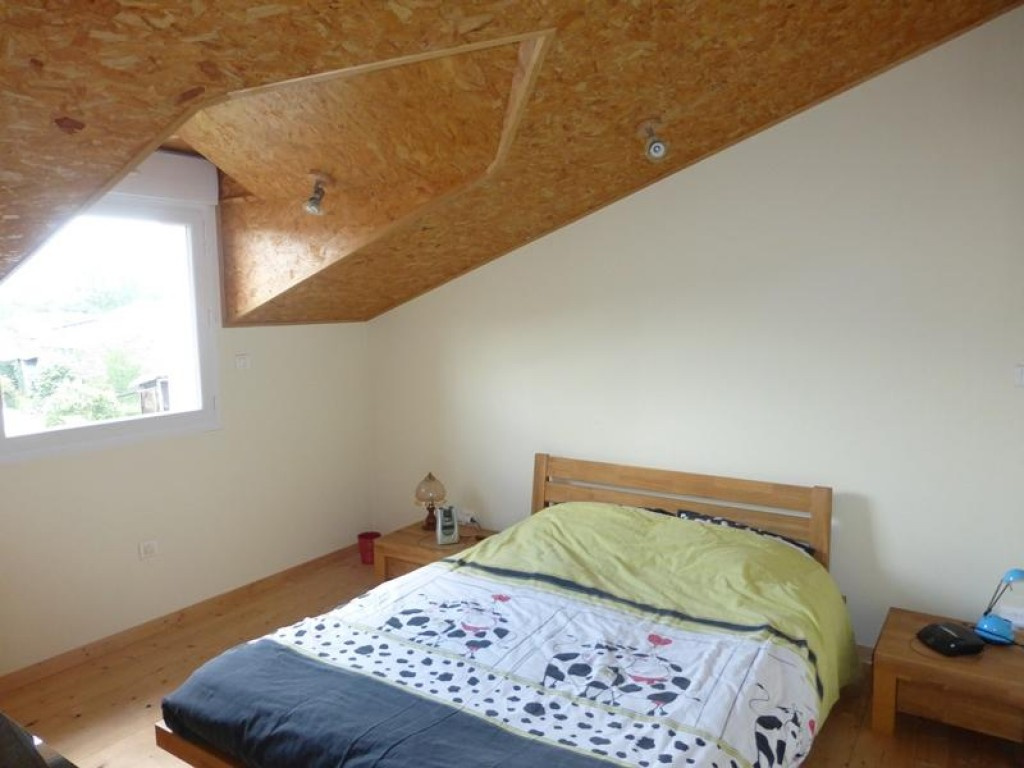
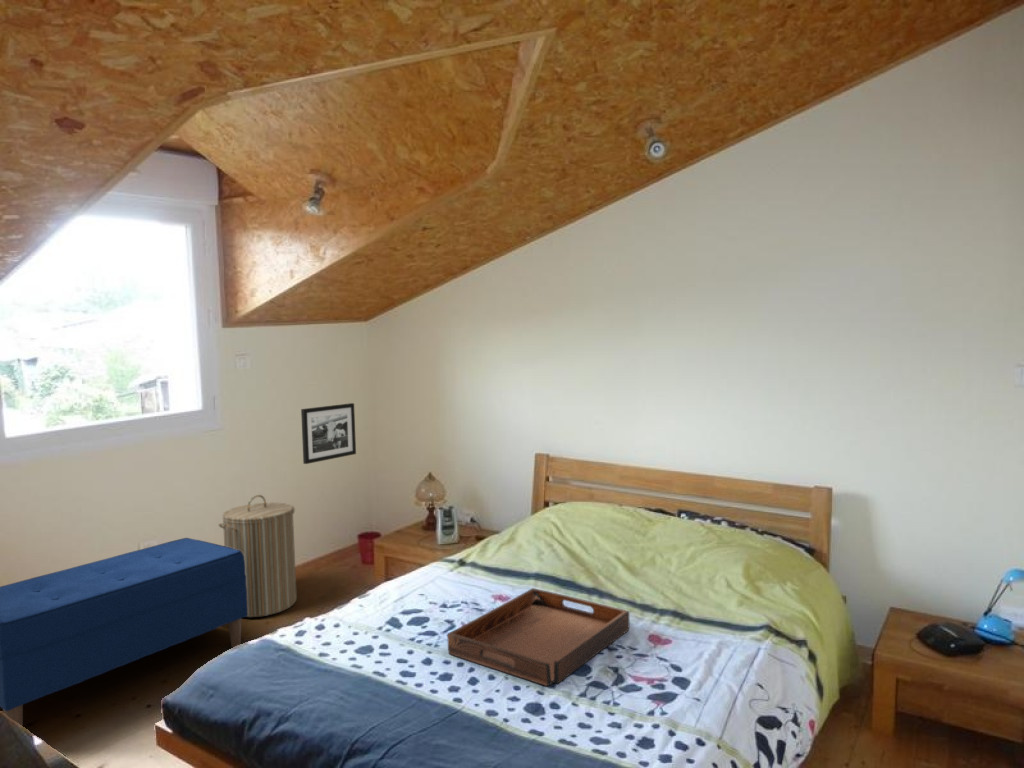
+ picture frame [300,402,357,465]
+ bench [0,537,248,727]
+ serving tray [447,587,630,687]
+ laundry hamper [218,494,298,618]
